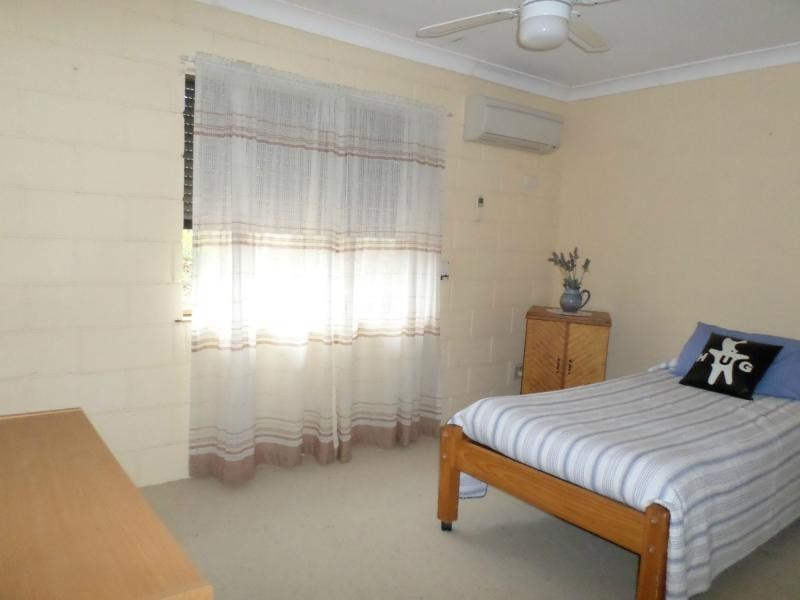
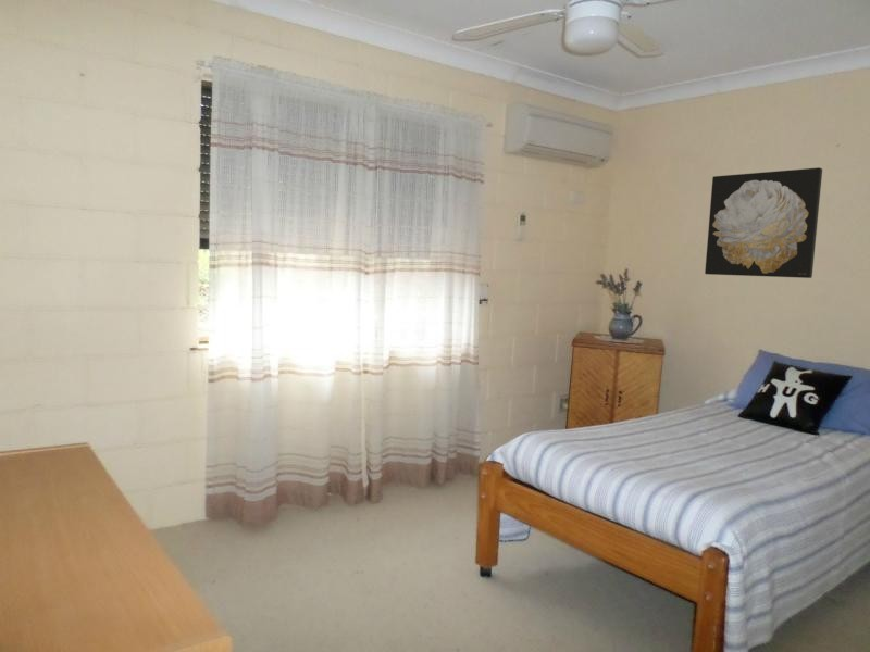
+ wall art [704,166,823,279]
